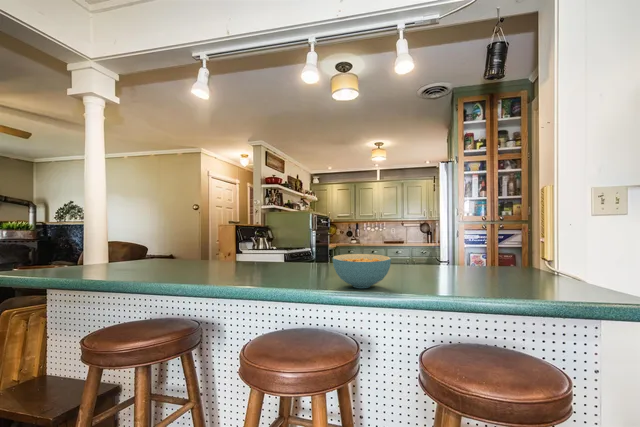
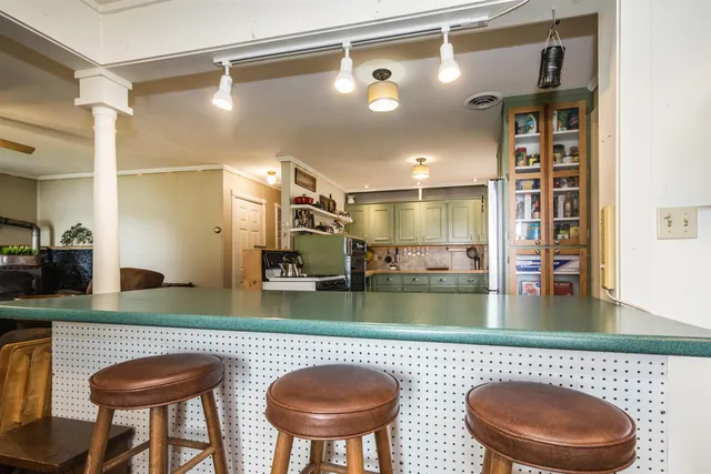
- cereal bowl [332,253,392,289]
